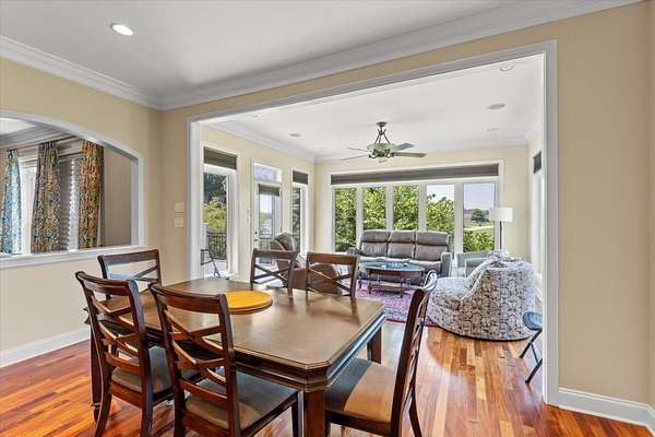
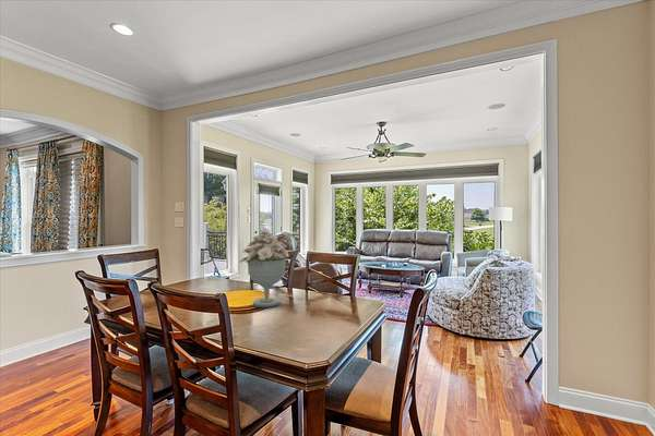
+ bouquet [239,228,290,308]
